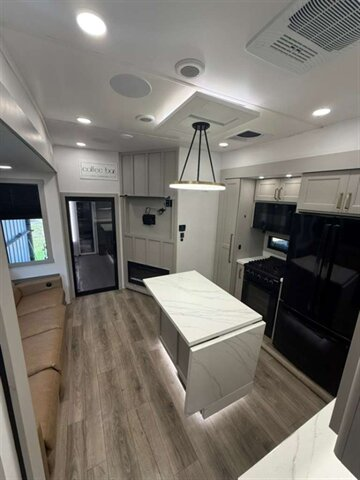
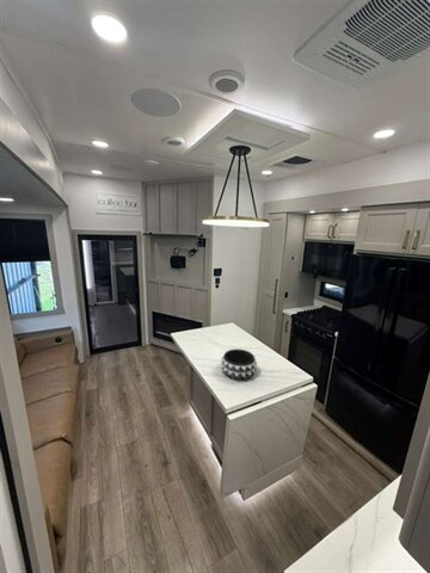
+ decorative bowl [220,347,258,381]
